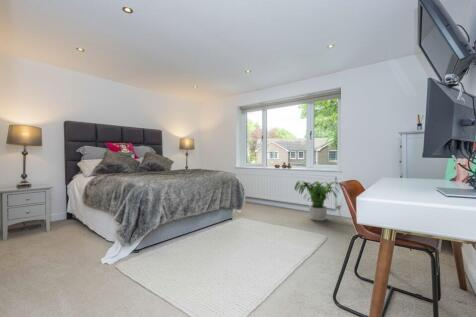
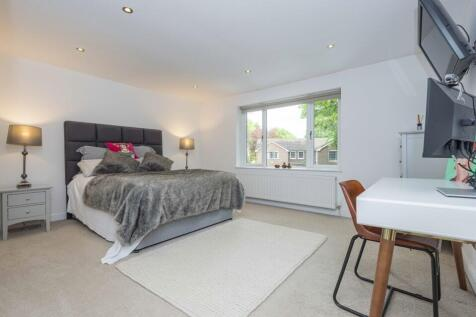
- potted plant [294,180,341,222]
